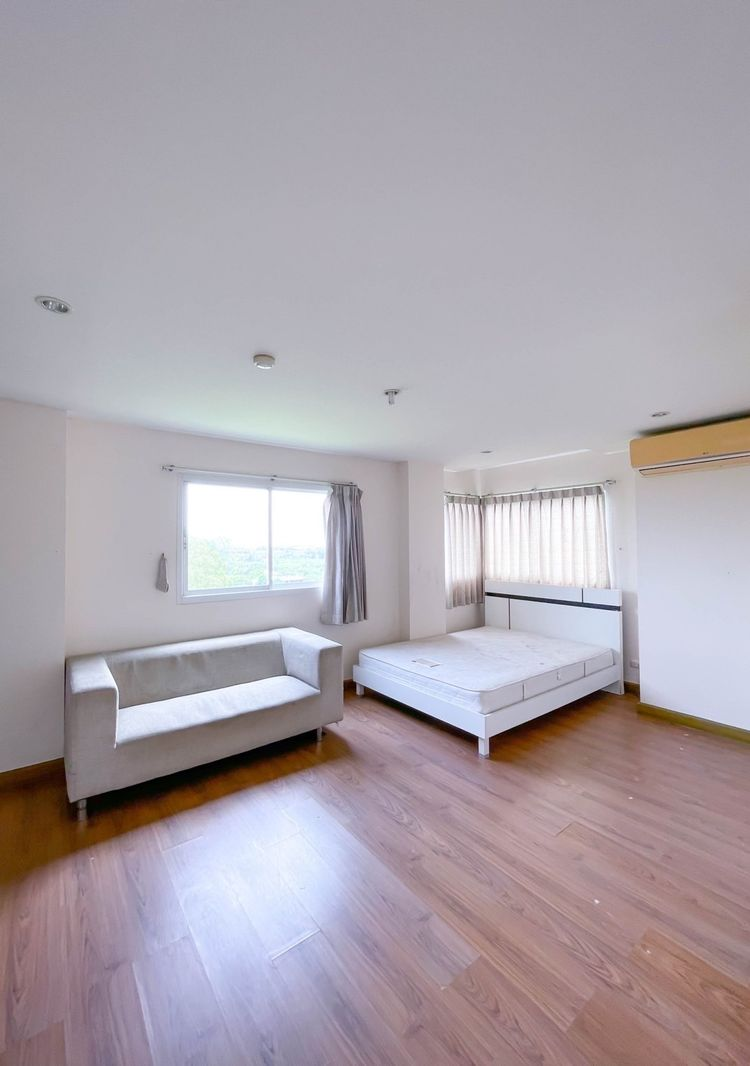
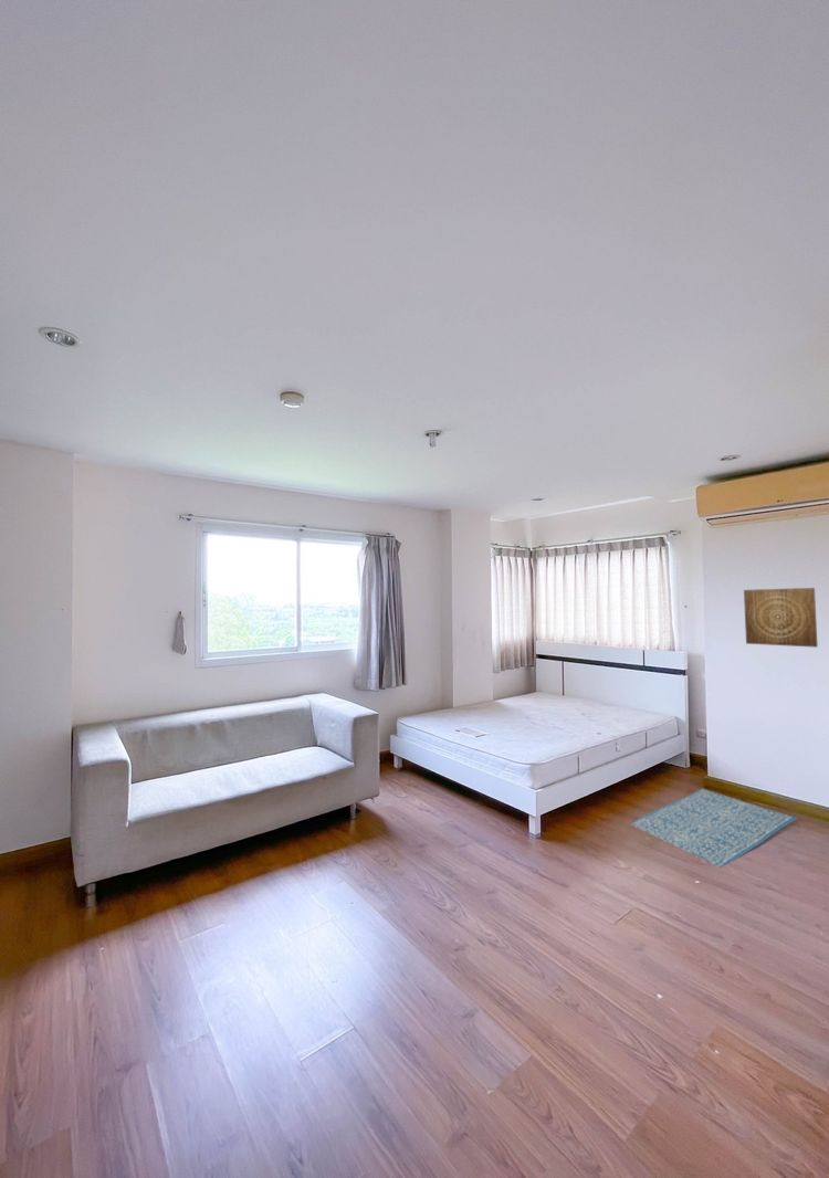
+ wall art [743,587,819,649]
+ rug [629,788,798,870]
